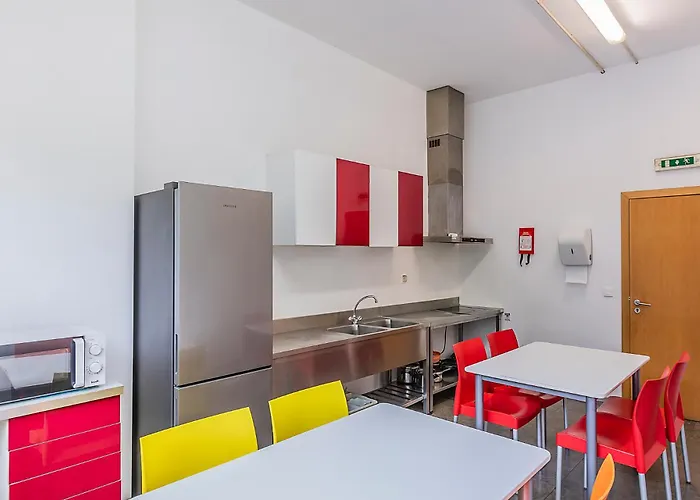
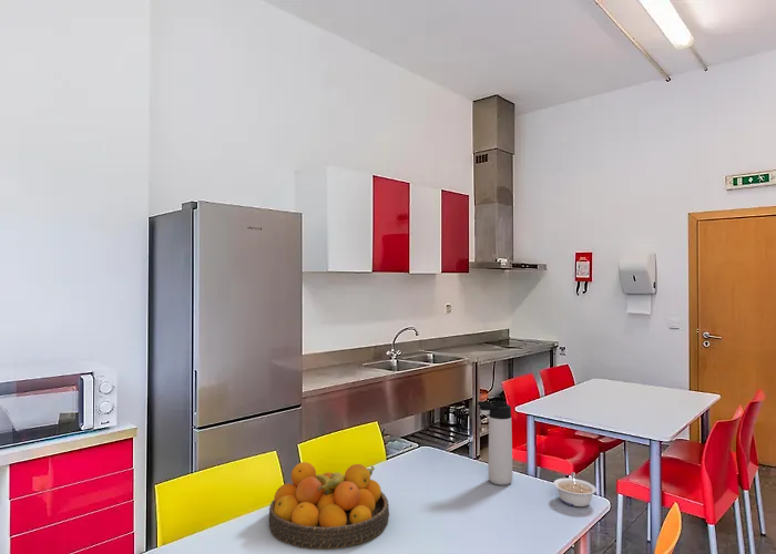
+ fruit bowl [268,461,390,551]
+ thermos bottle [477,400,513,486]
+ legume [553,471,598,507]
